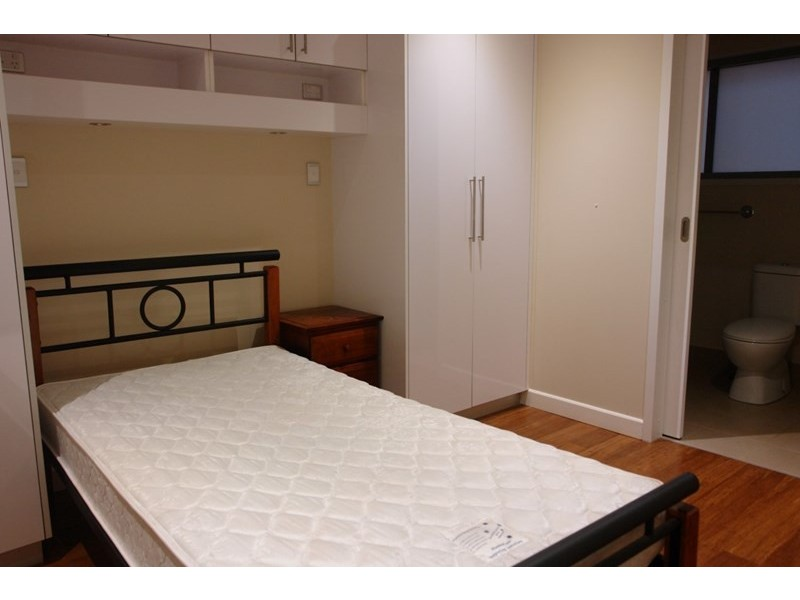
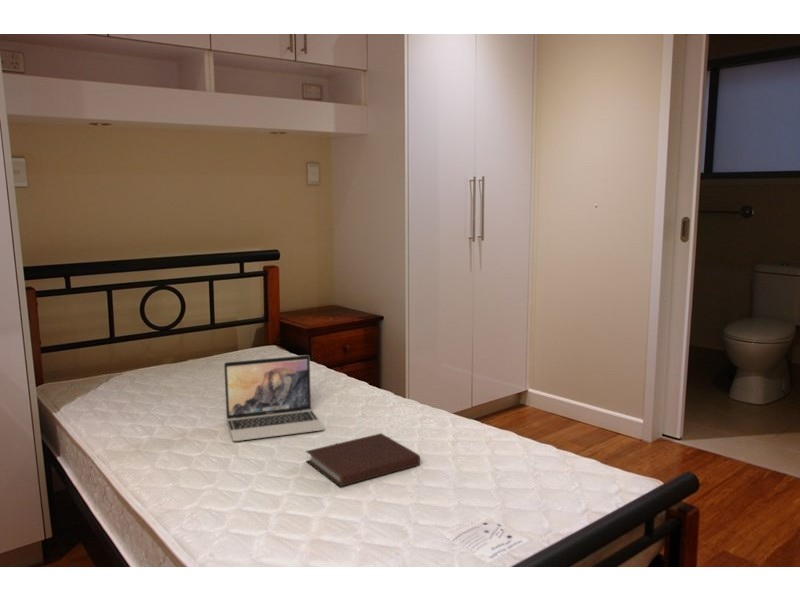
+ laptop [223,354,325,442]
+ notebook [305,432,421,488]
